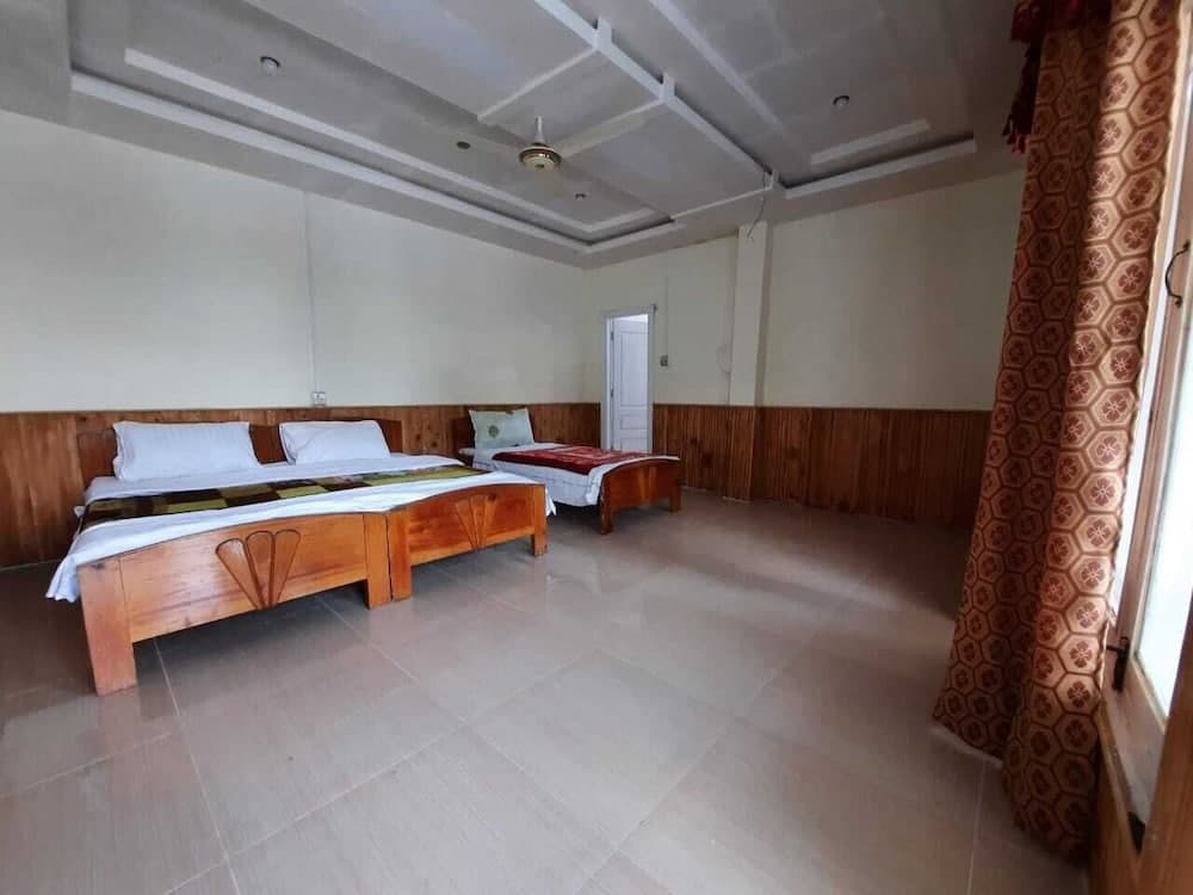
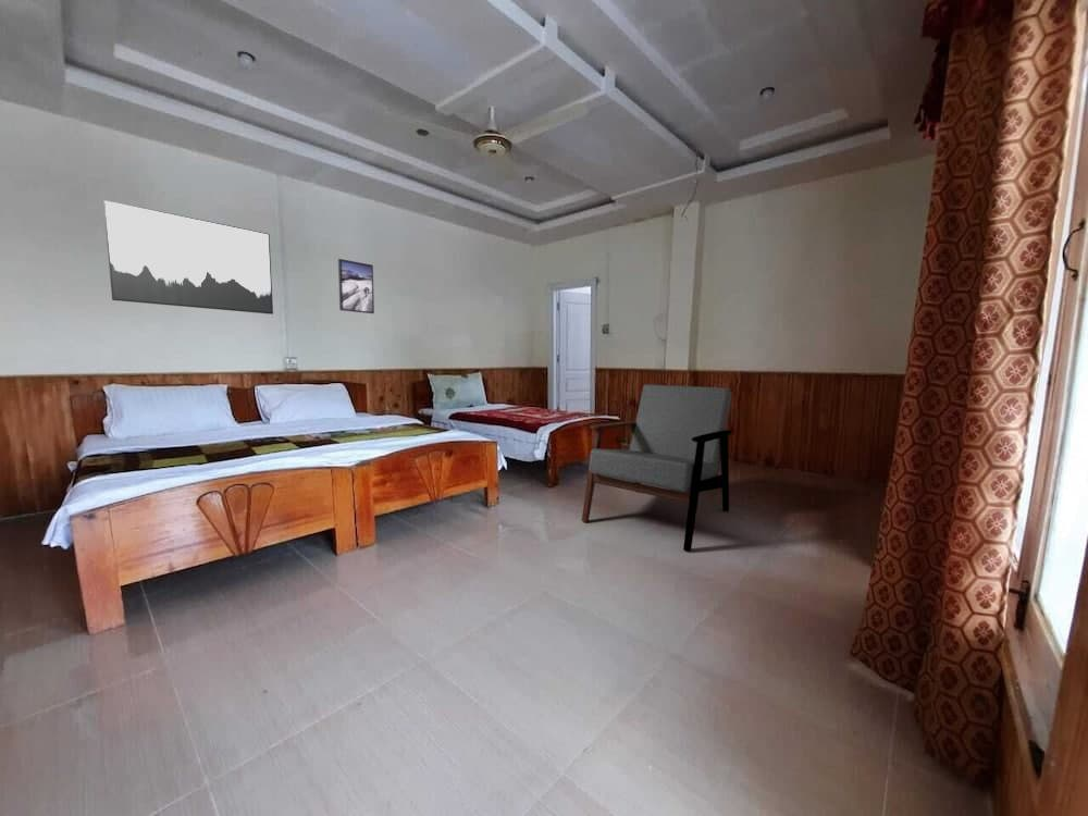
+ wall art [102,199,274,316]
+ armchair [581,383,733,553]
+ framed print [337,258,375,314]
